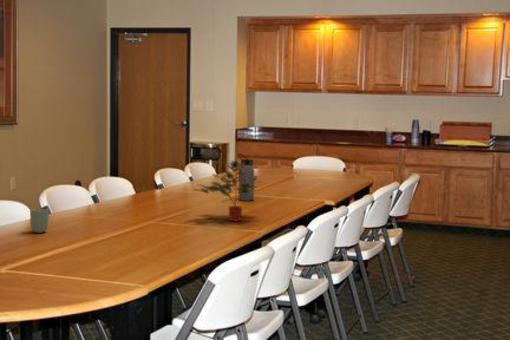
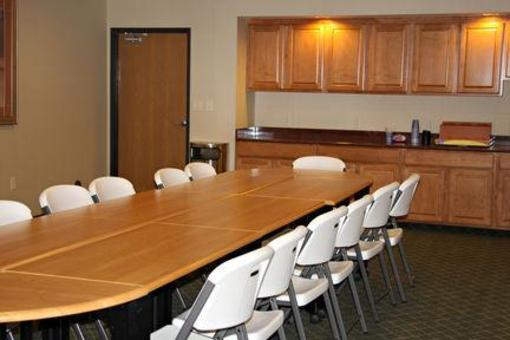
- cup [29,208,50,234]
- water bottle [237,153,255,202]
- potted plant [192,159,261,222]
